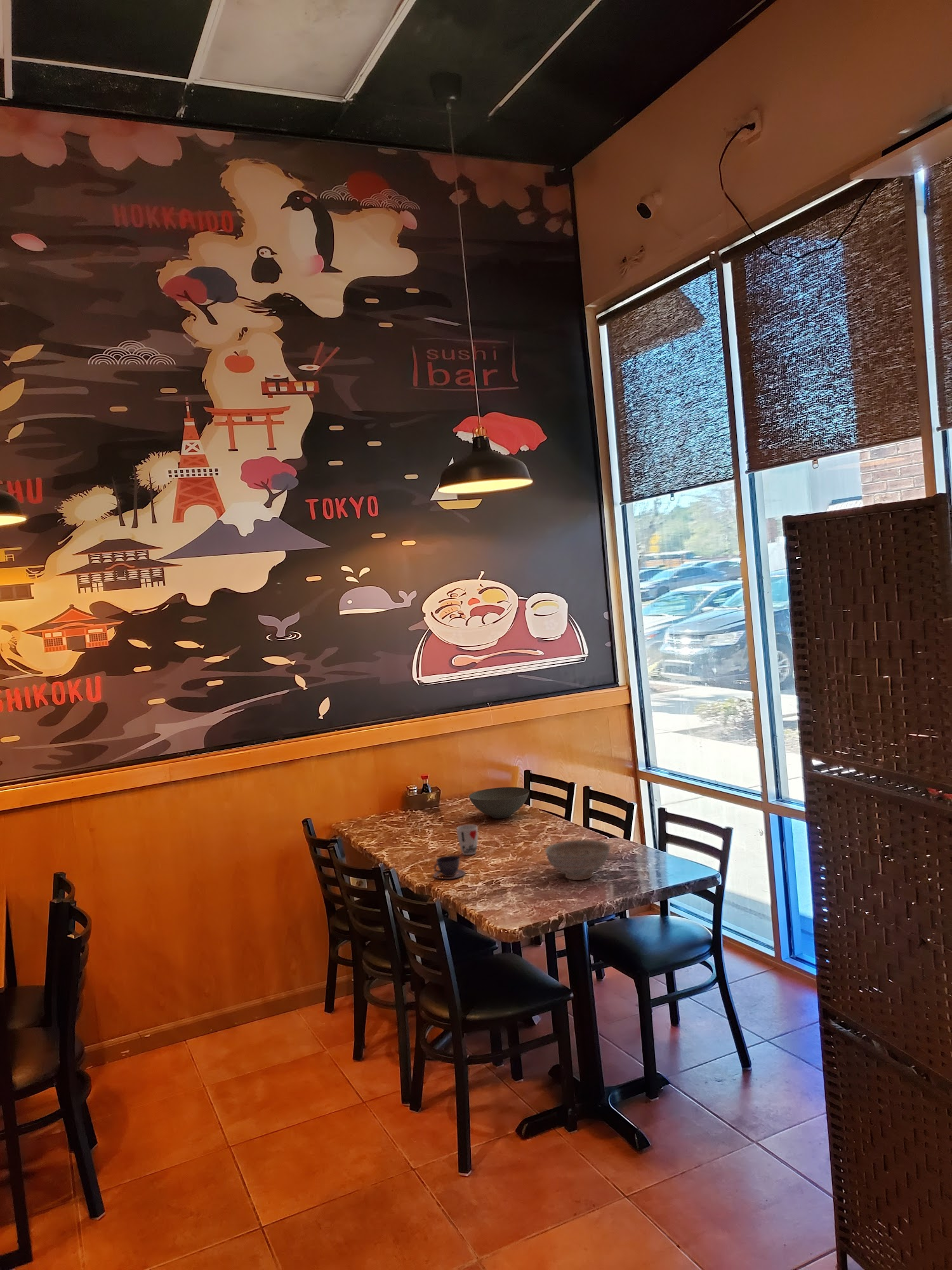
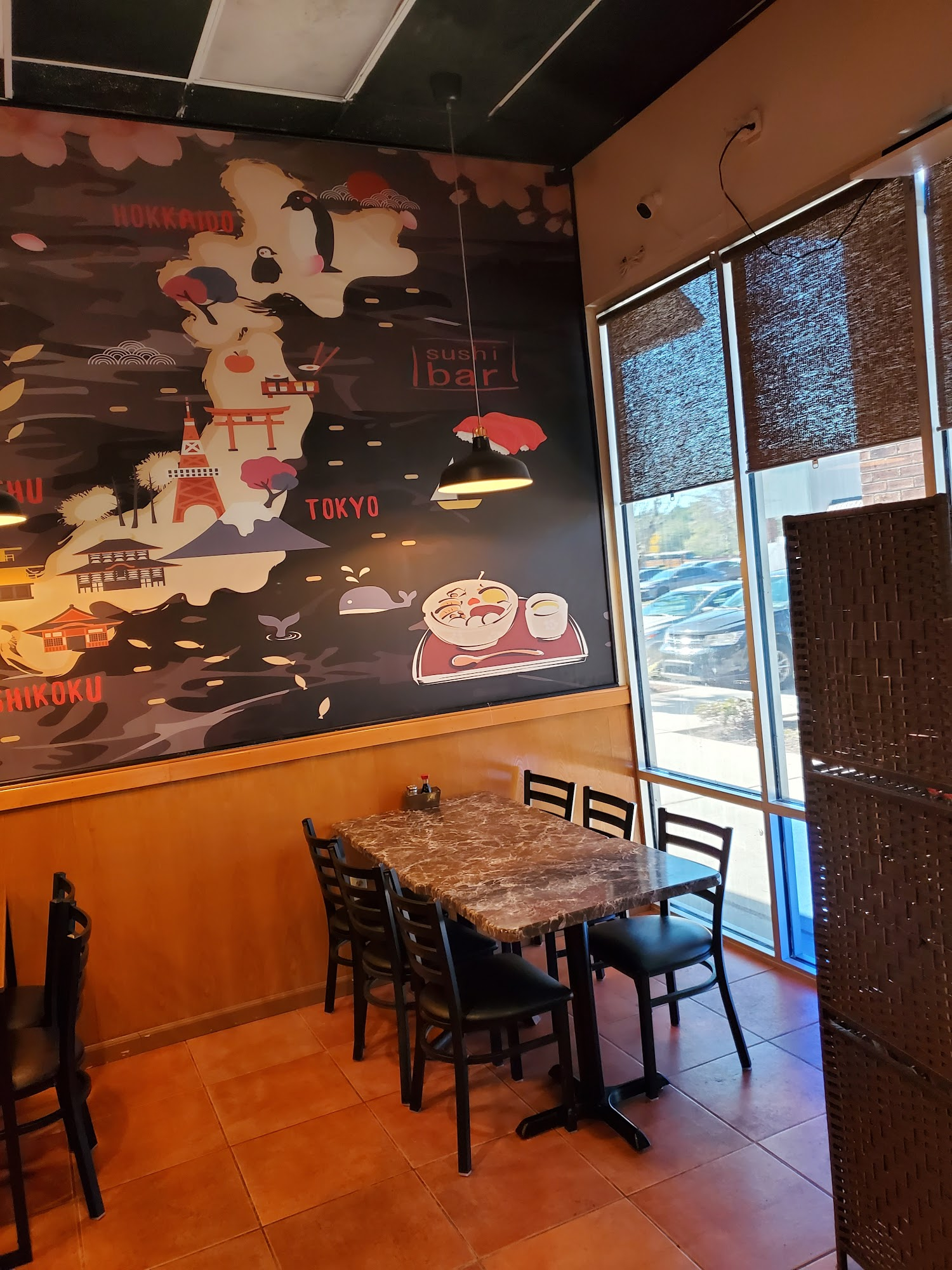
- cup [456,824,479,855]
- bowl [468,787,530,819]
- teacup [433,855,466,880]
- decorative bowl [545,839,611,881]
